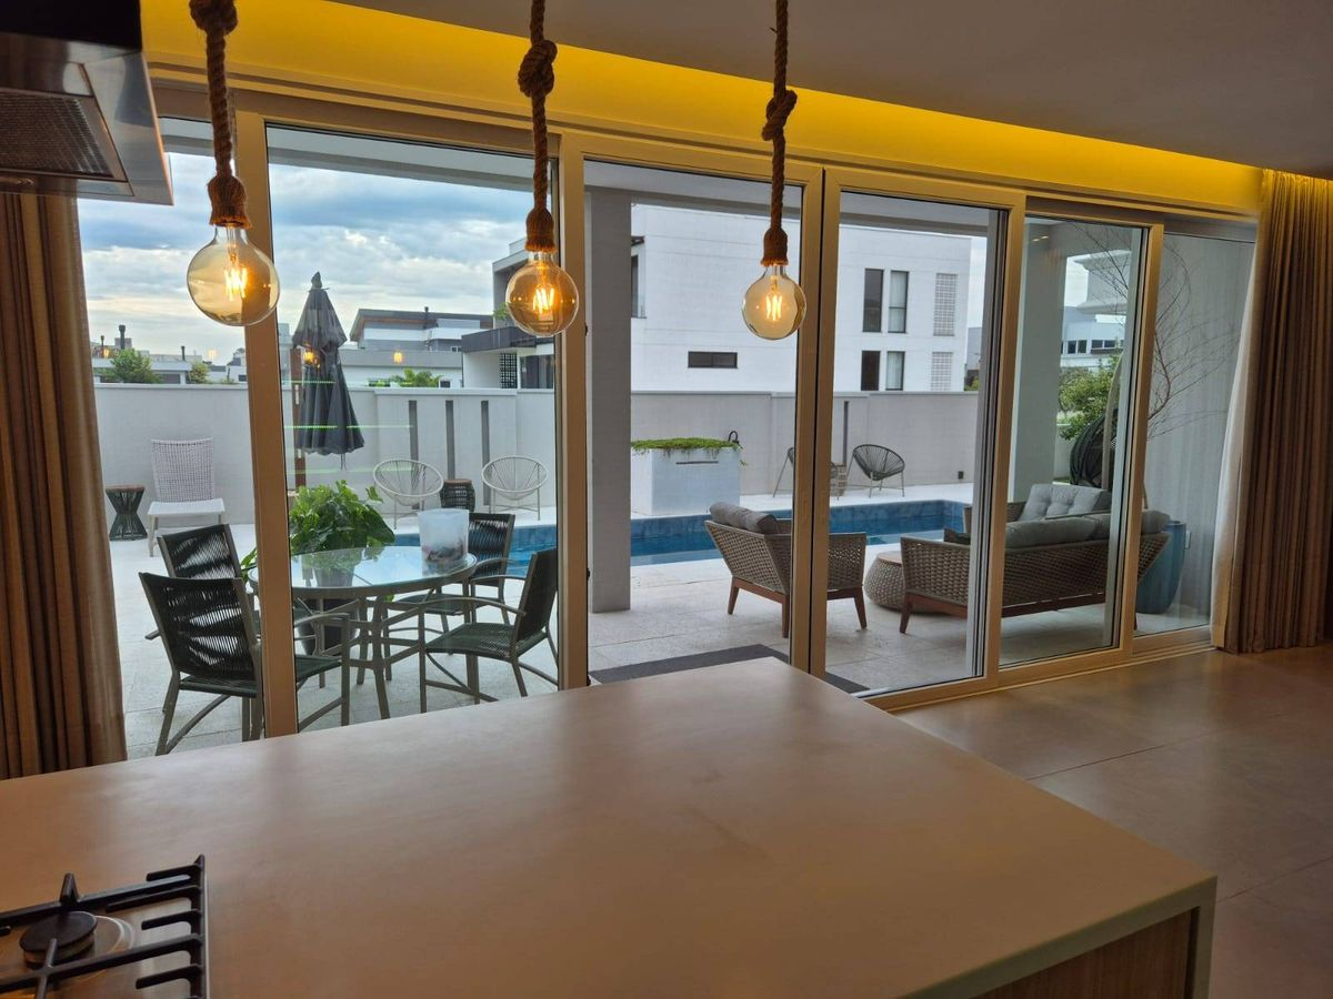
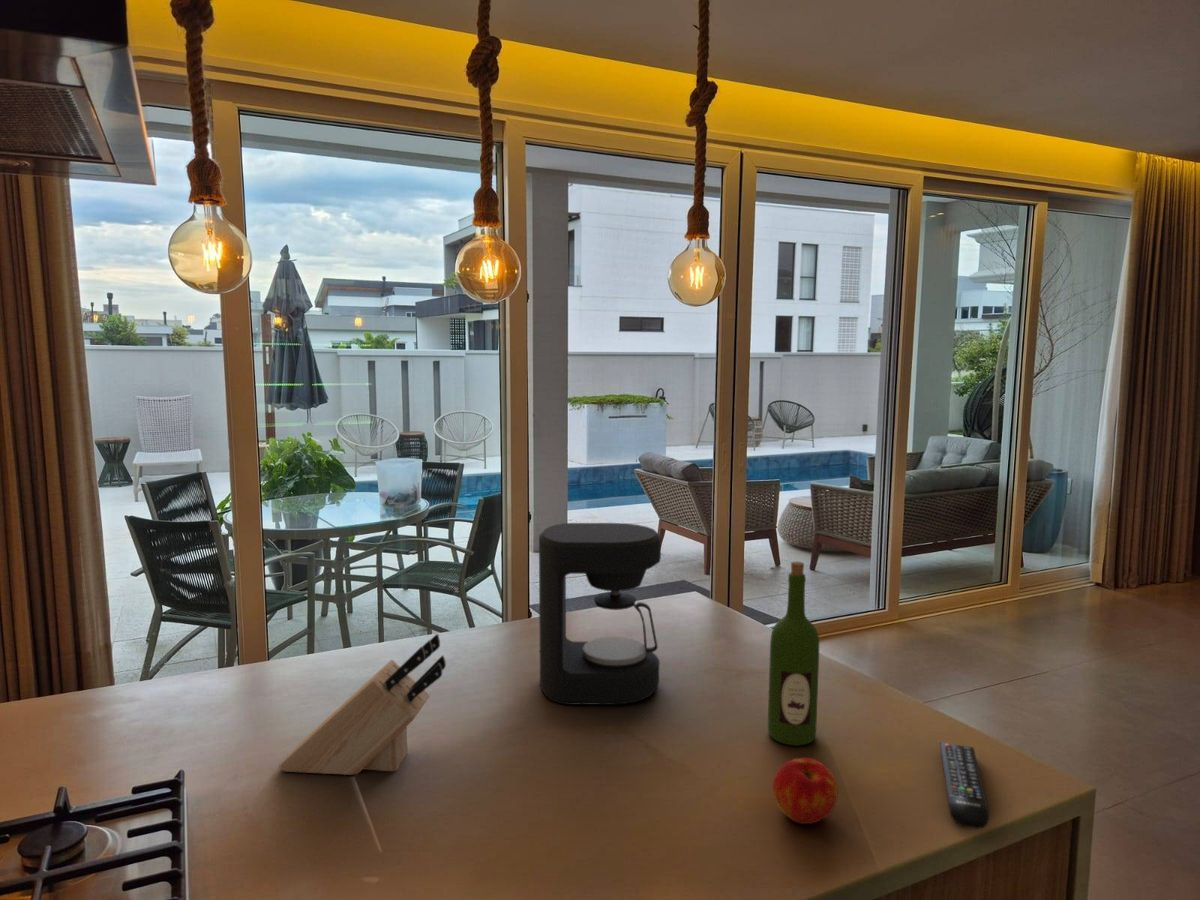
+ coffee maker [538,522,662,705]
+ apple [772,757,839,825]
+ remote control [939,741,990,830]
+ wine bottle [767,561,820,747]
+ knife block [278,633,447,776]
